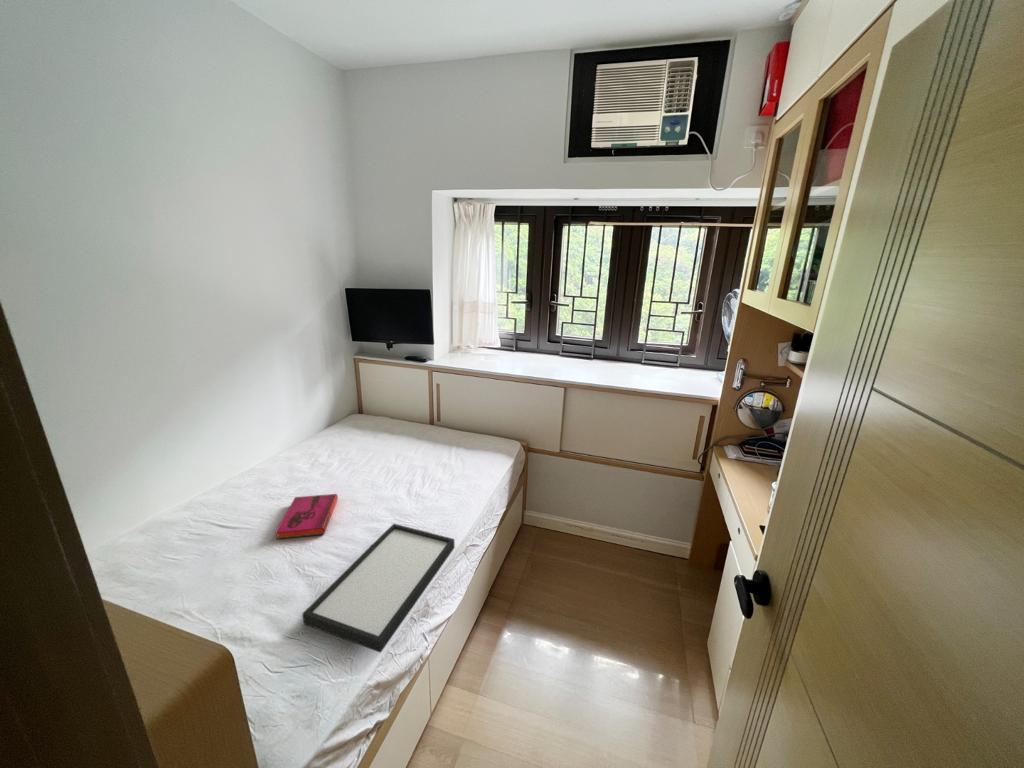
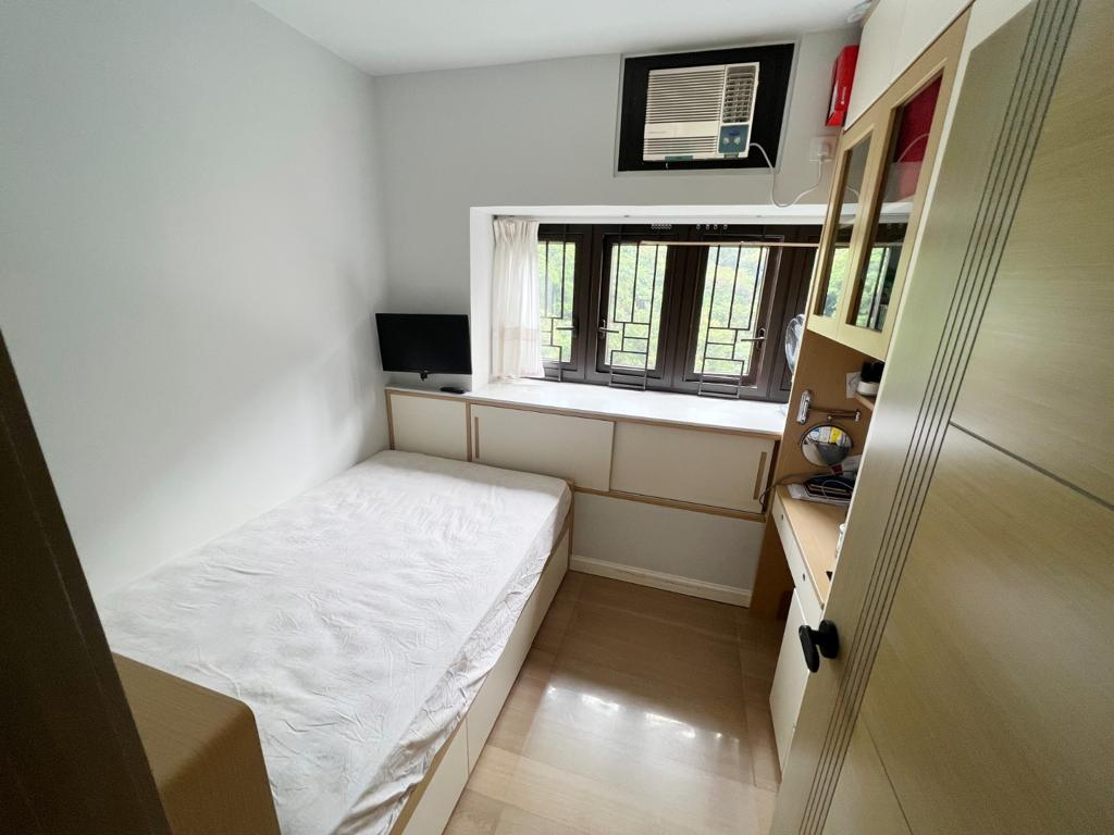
- hardback book [274,493,339,540]
- tray [301,523,456,654]
